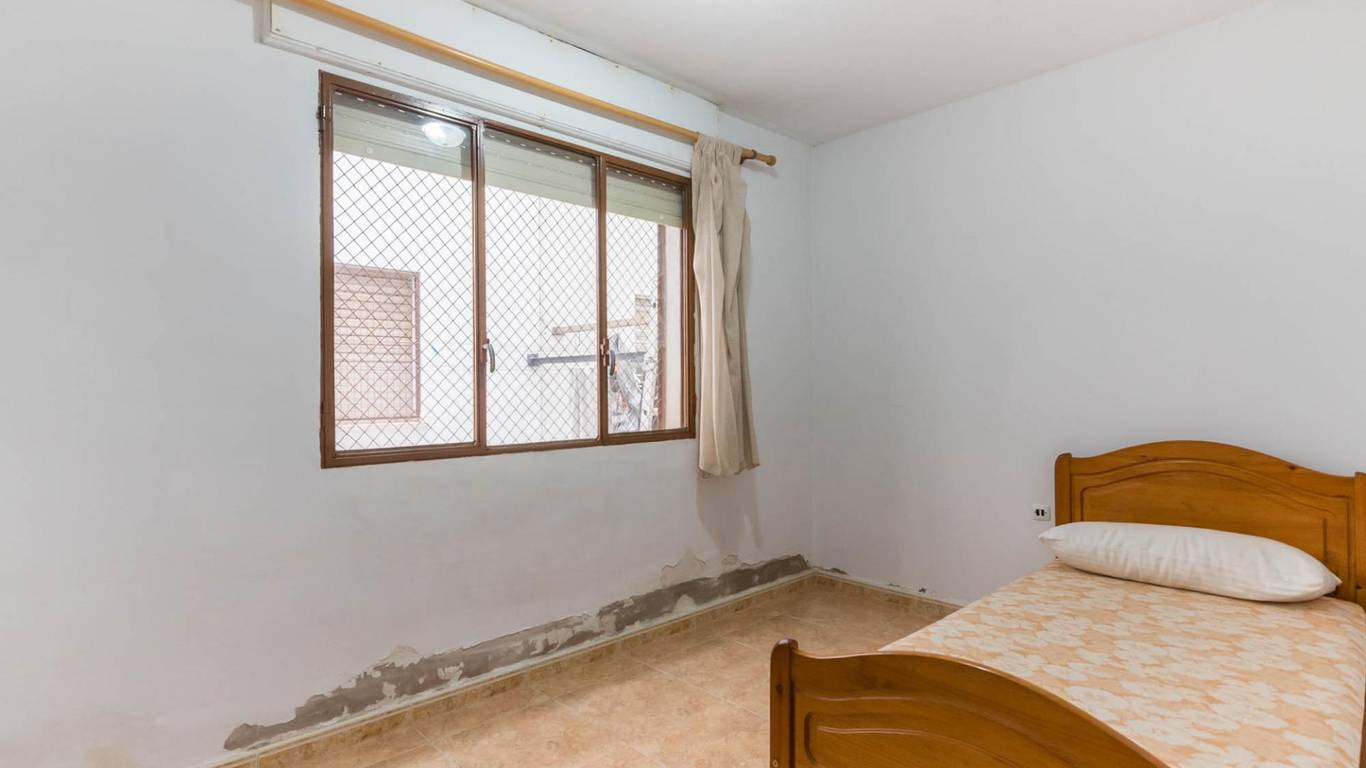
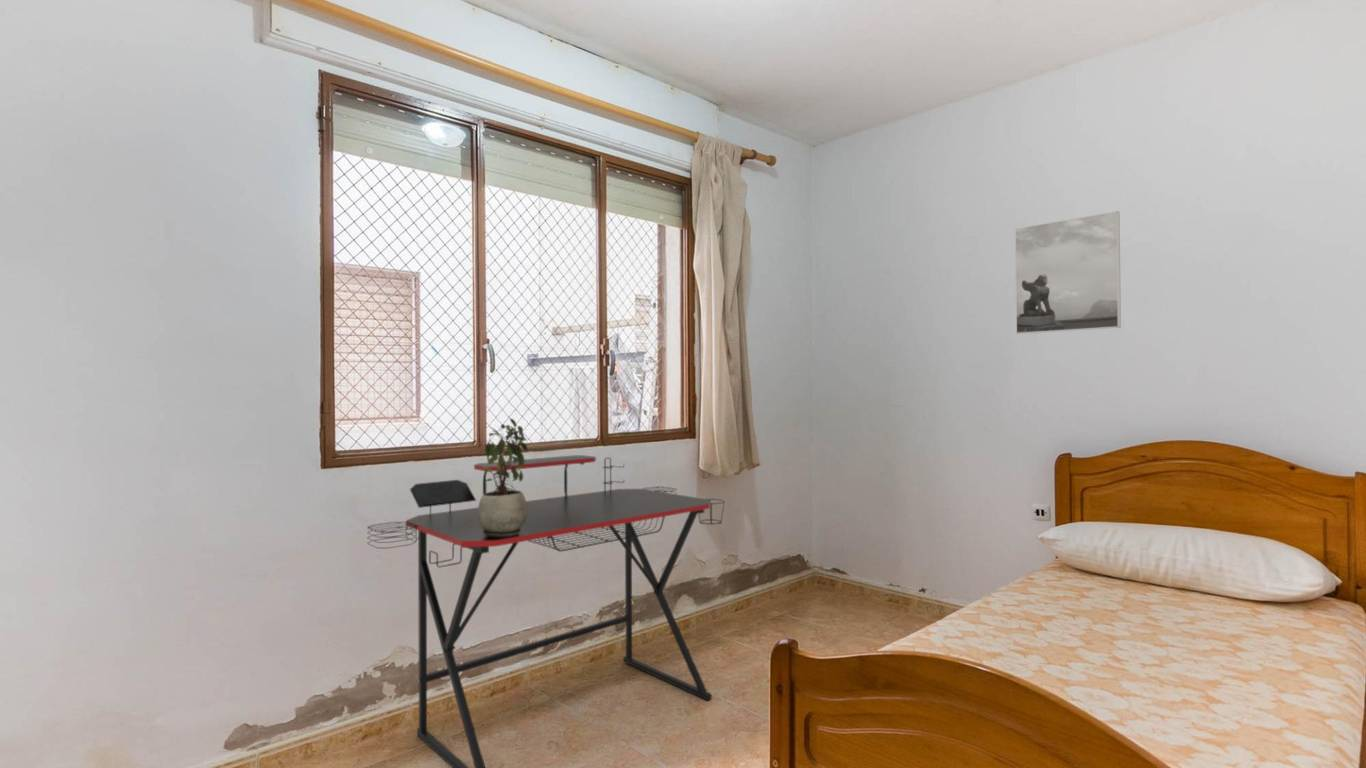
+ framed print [1014,210,1122,335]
+ potted plant [477,417,529,538]
+ desk [366,454,726,768]
